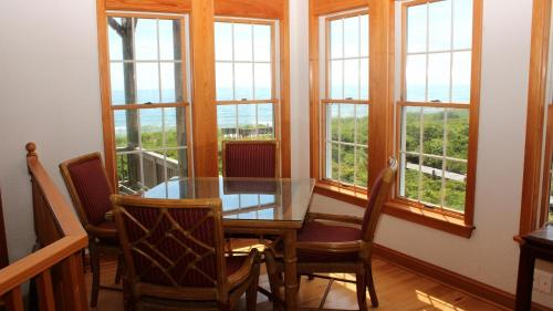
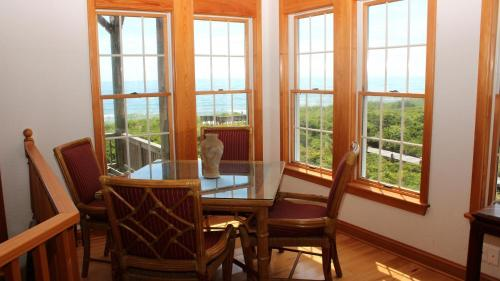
+ vase [199,133,224,179]
